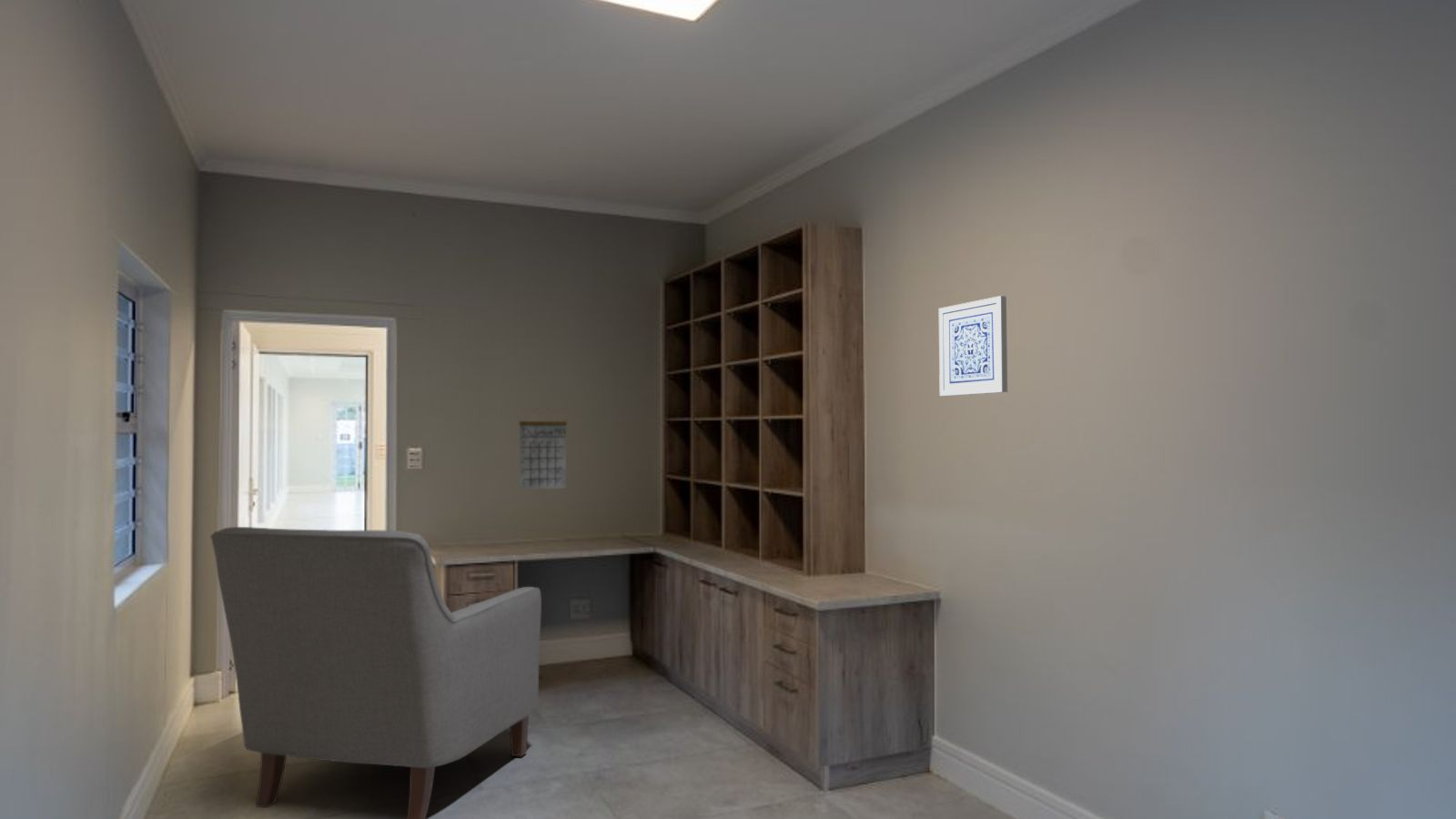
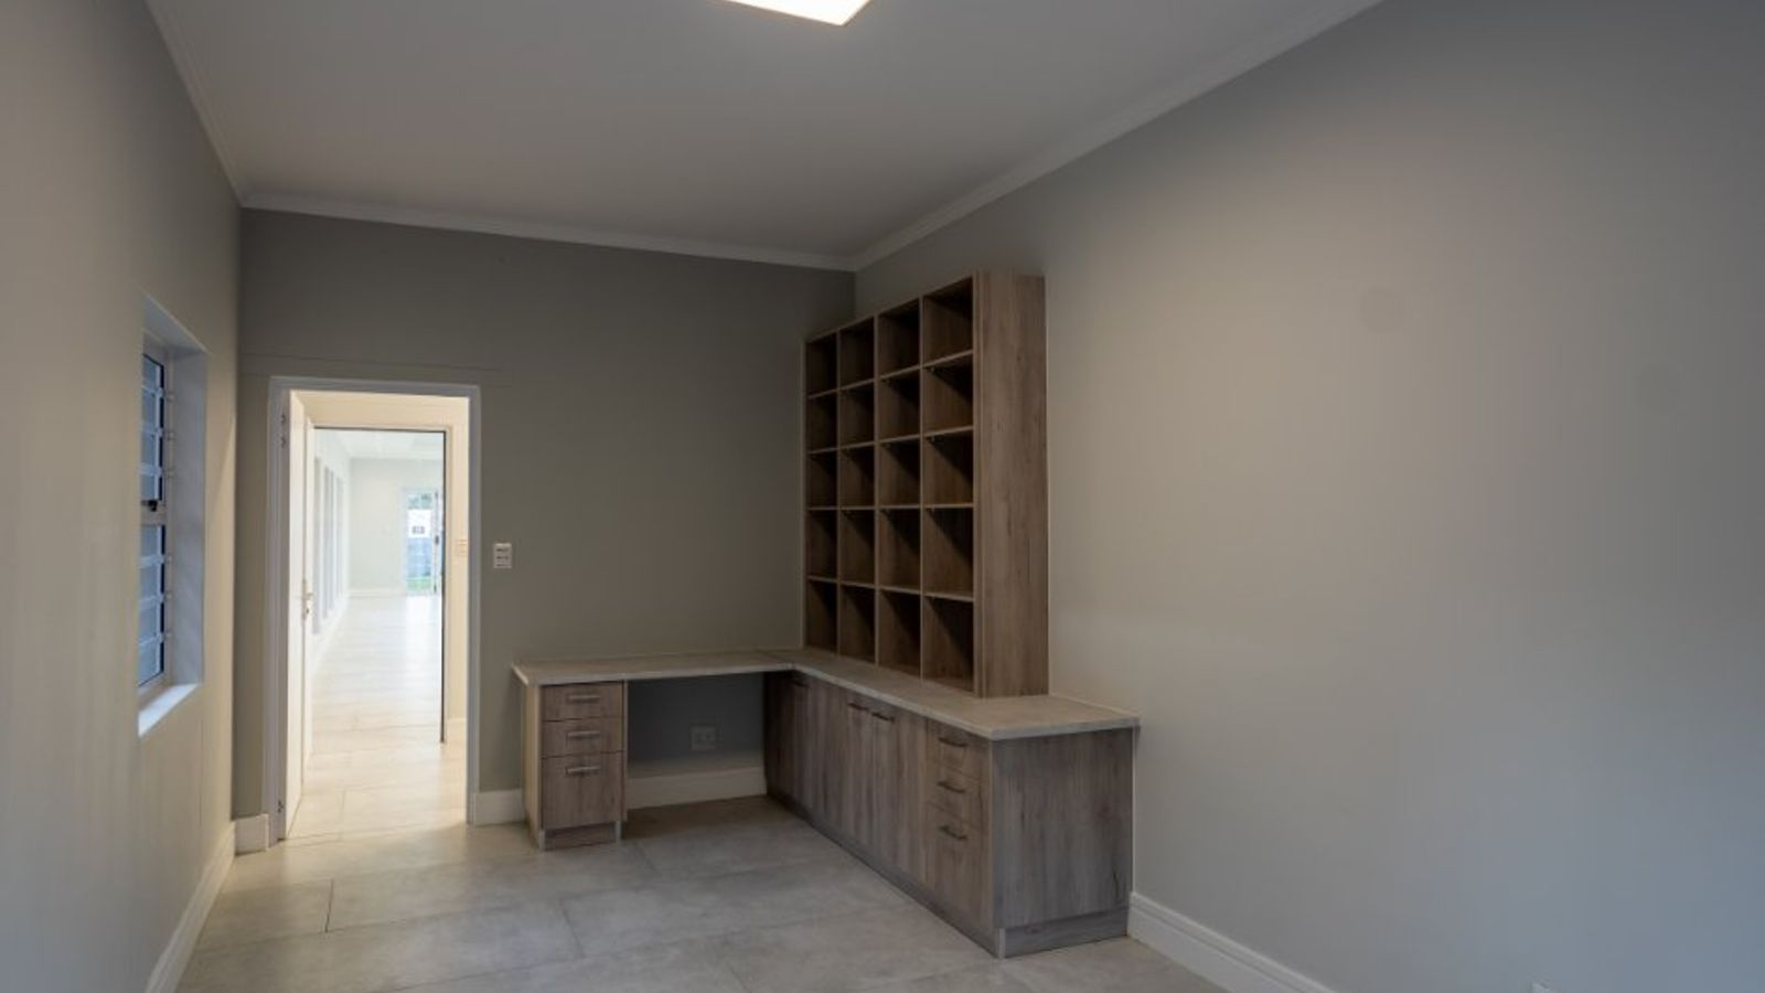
- chair [209,526,542,819]
- calendar [519,407,568,490]
- wall art [938,295,1008,397]
